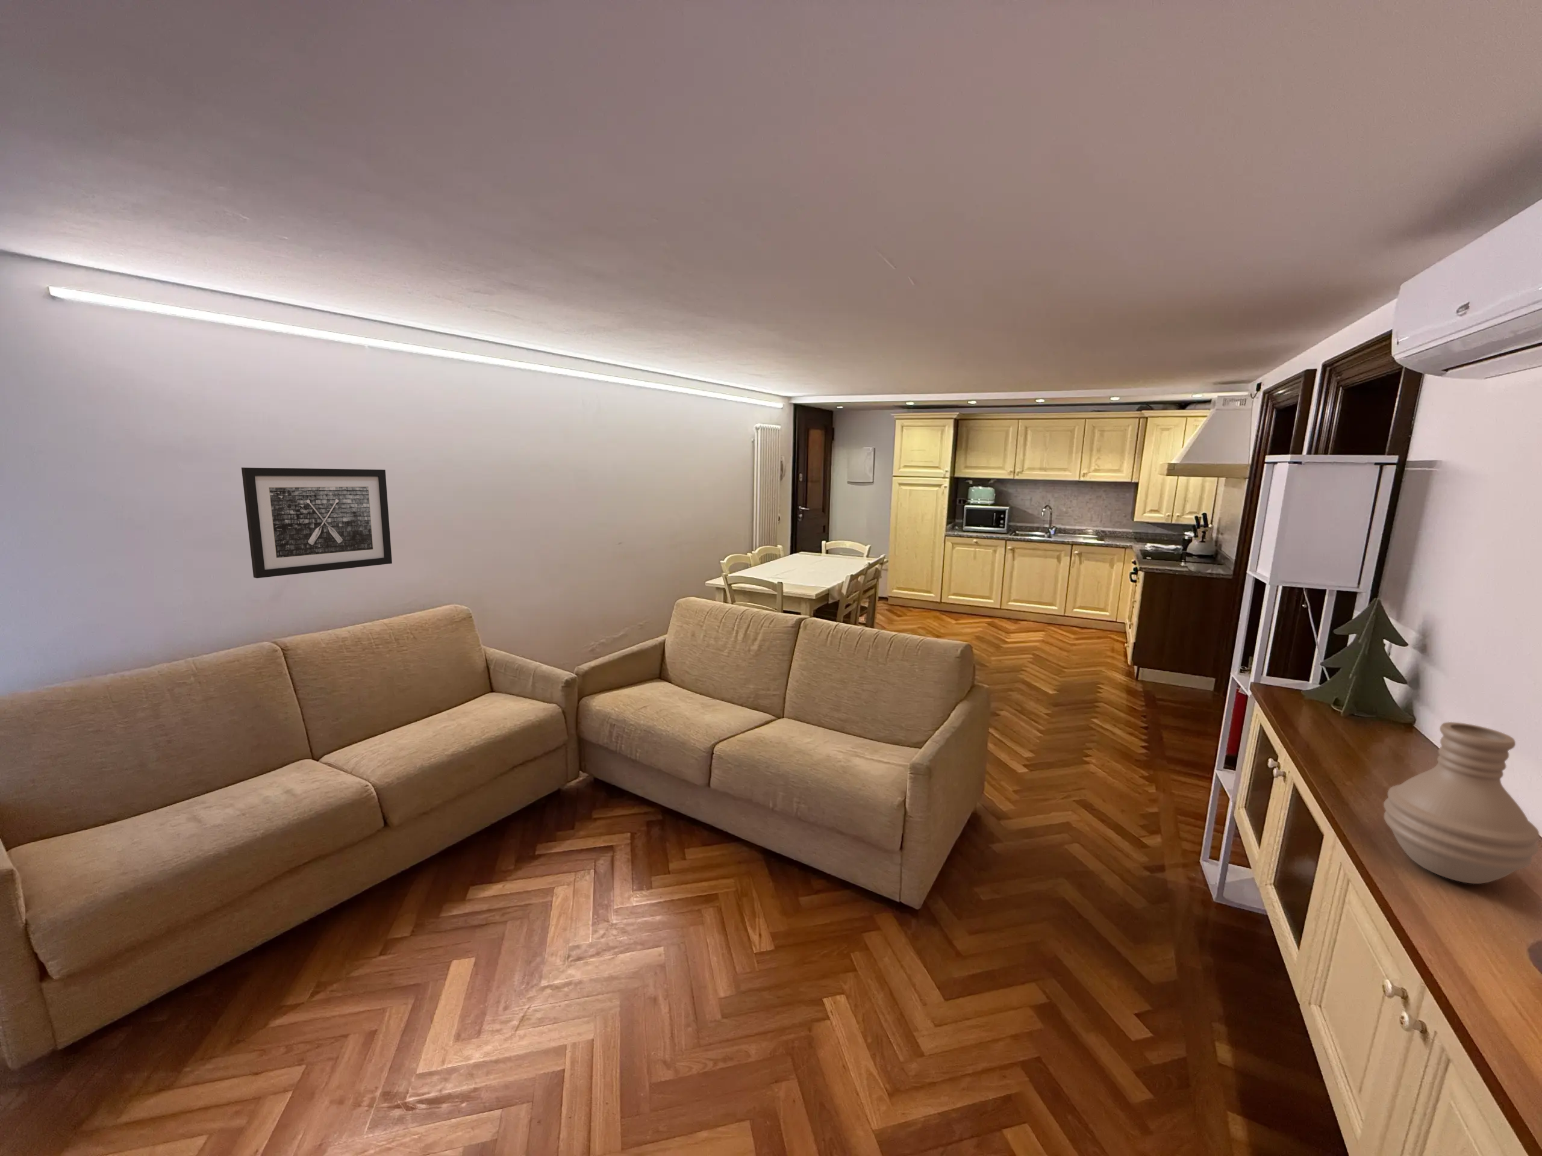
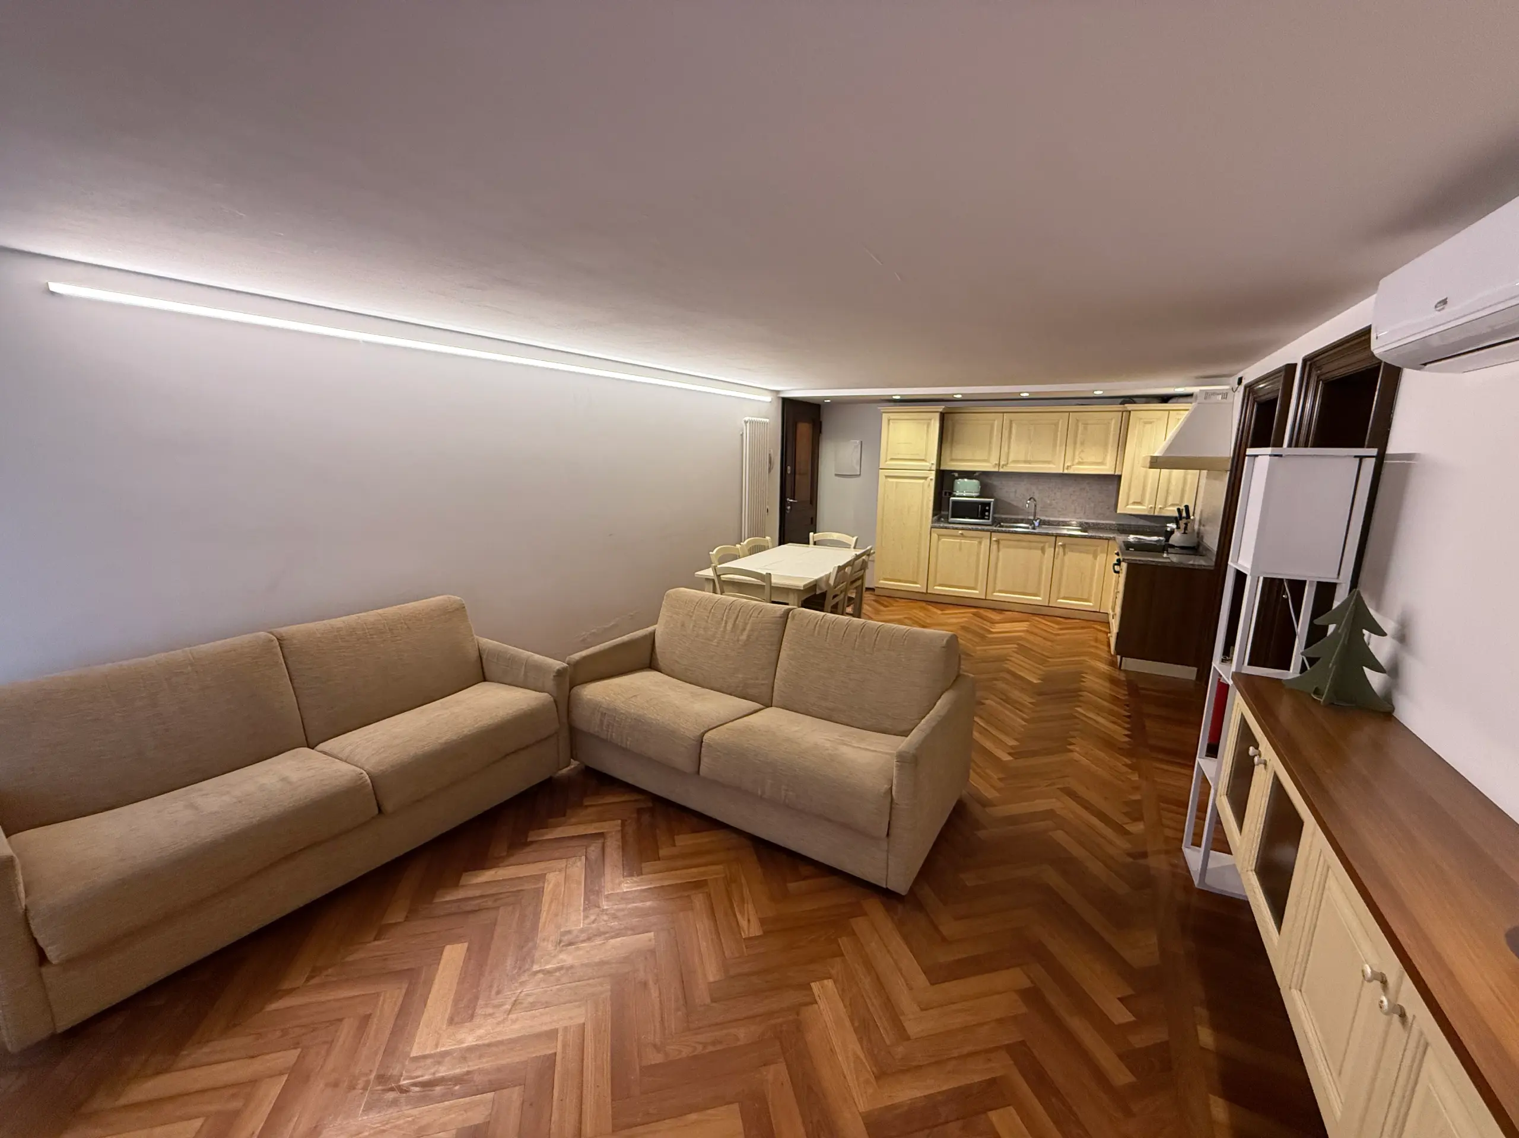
- vase [1383,721,1541,884]
- wall art [240,466,392,578]
